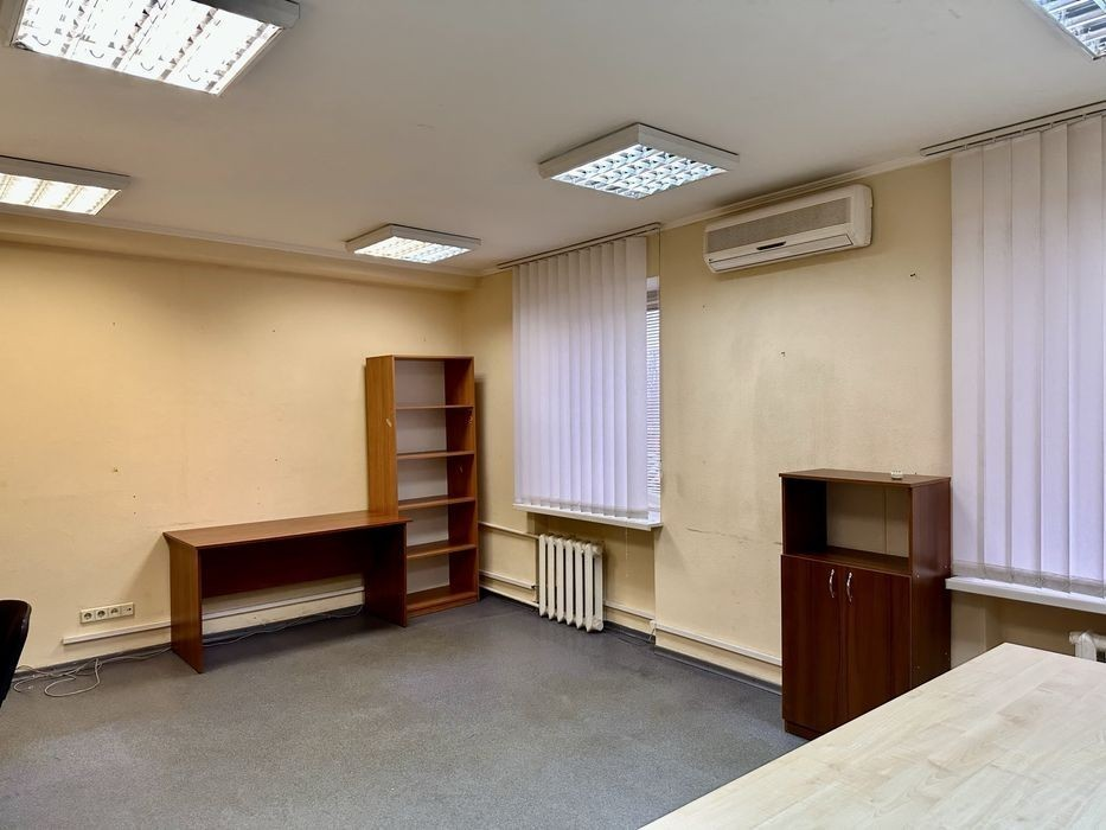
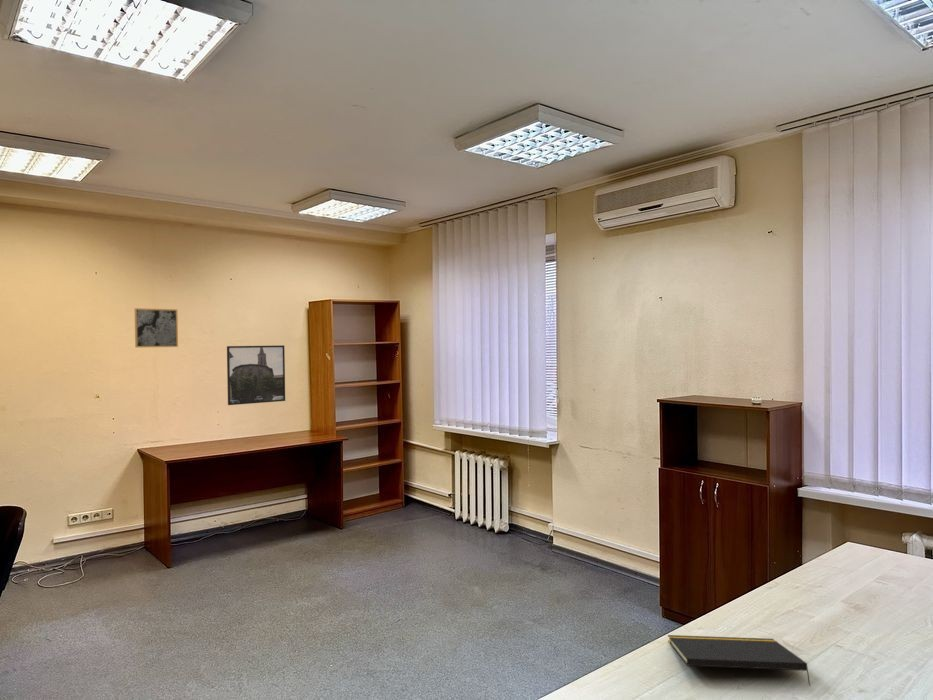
+ notepad [667,634,811,686]
+ wall art [134,307,179,349]
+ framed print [226,344,286,406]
